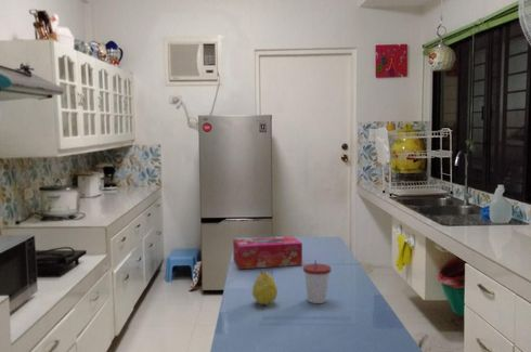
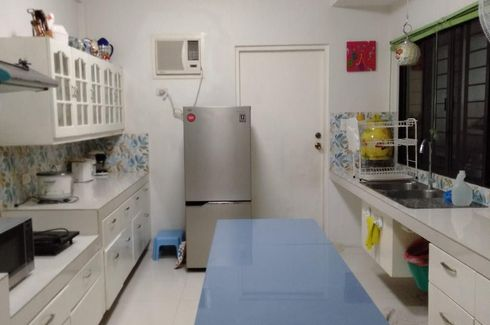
- fruit [251,270,279,307]
- tissue box [232,235,303,270]
- cup [302,259,332,304]
